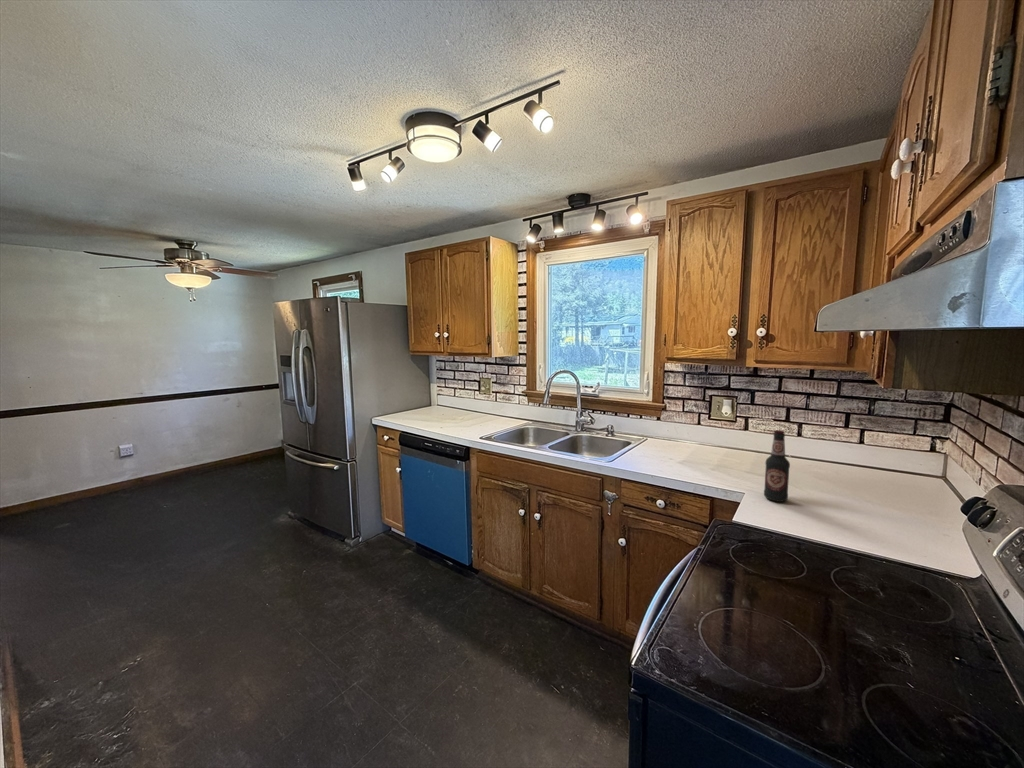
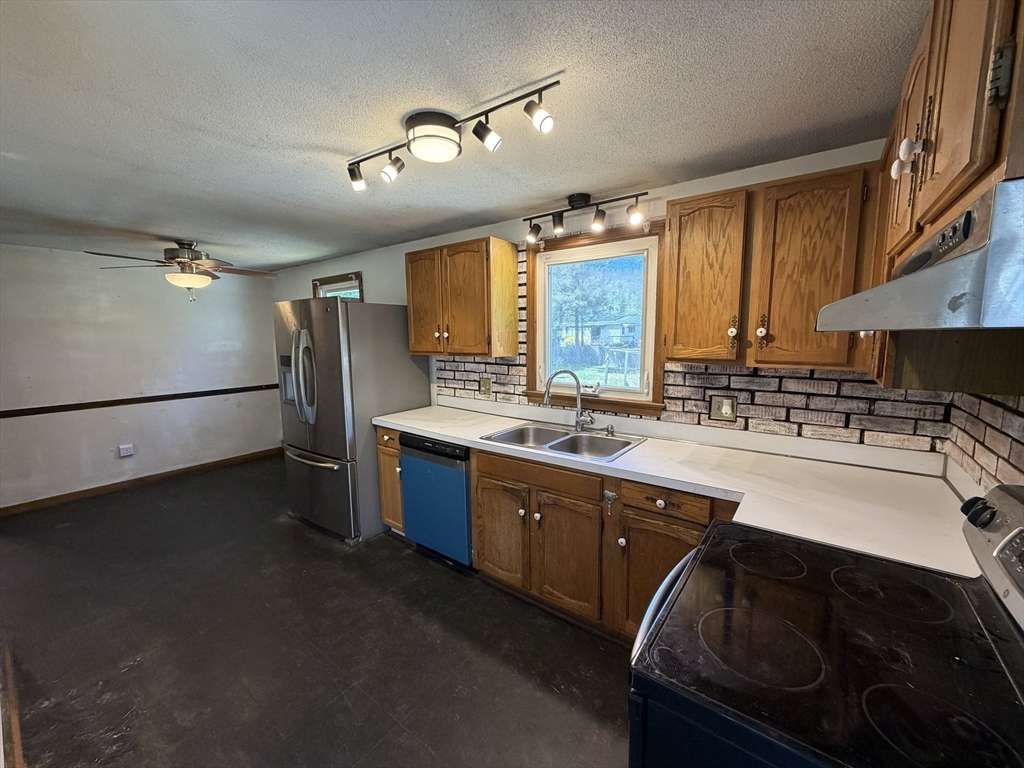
- bottle [763,429,791,503]
